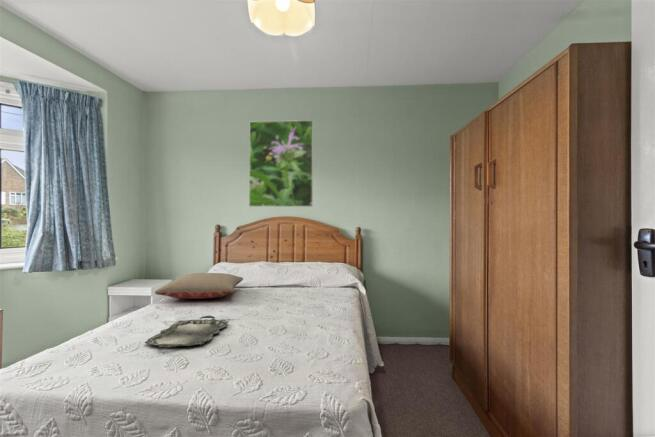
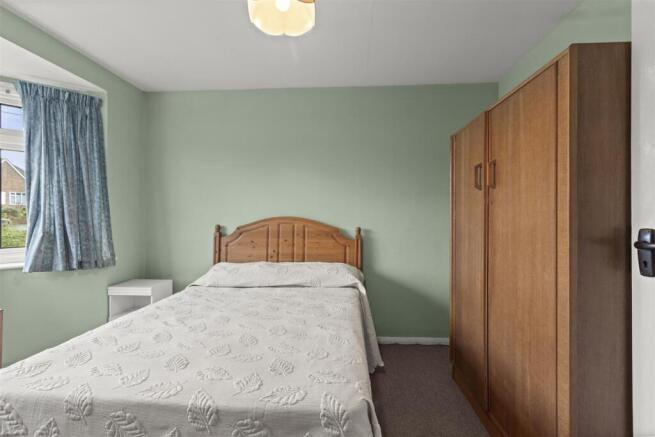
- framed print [248,119,314,208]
- pillow [154,272,244,300]
- serving tray [144,315,229,349]
